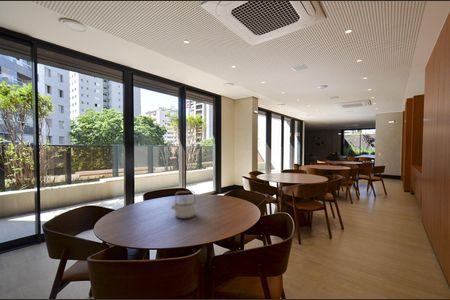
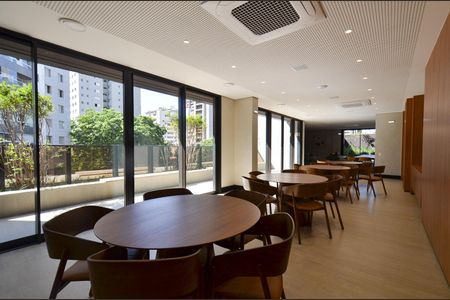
- teapot [170,190,197,220]
